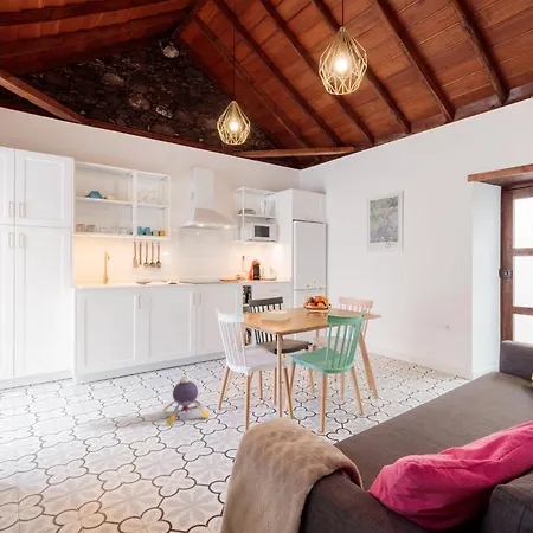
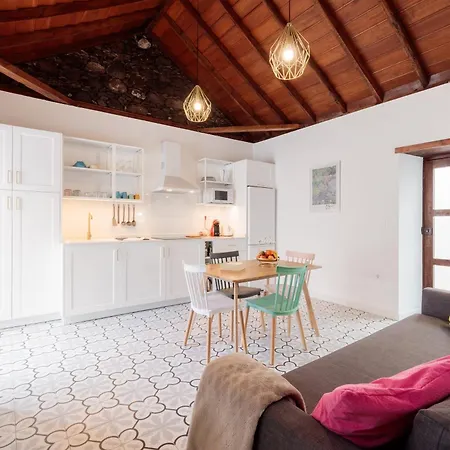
- plush toy [161,374,211,426]
